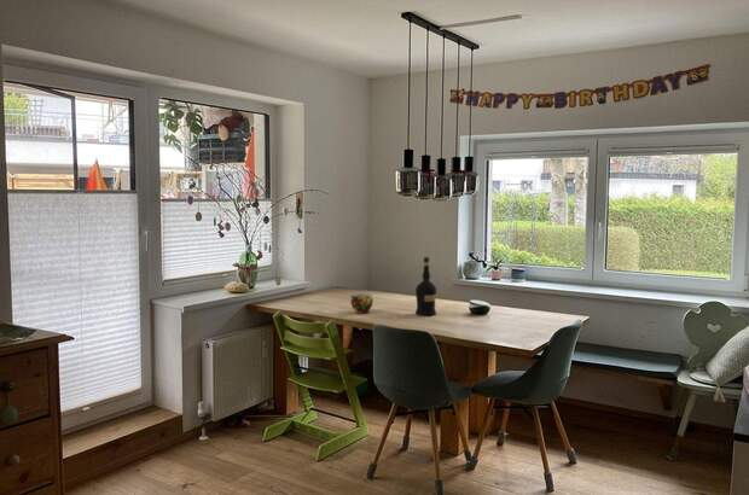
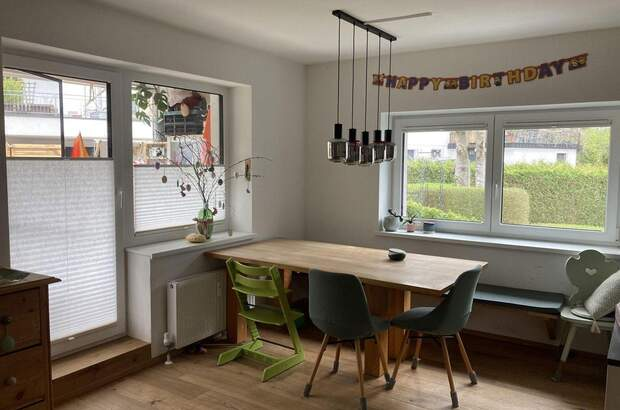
- liquor [414,256,437,316]
- cup [350,292,374,314]
